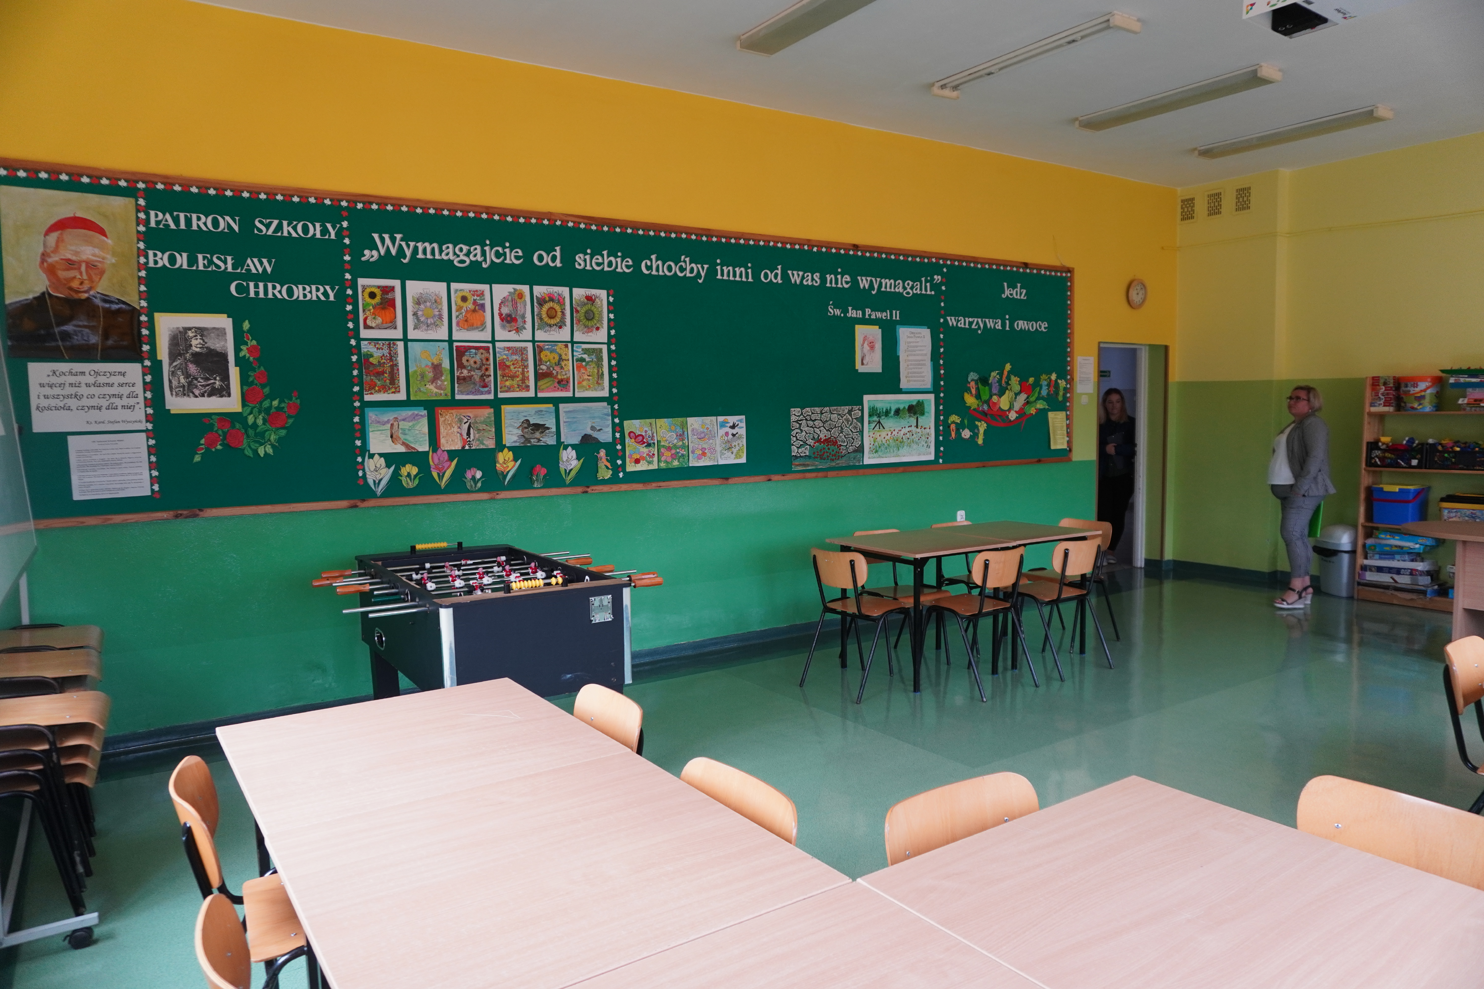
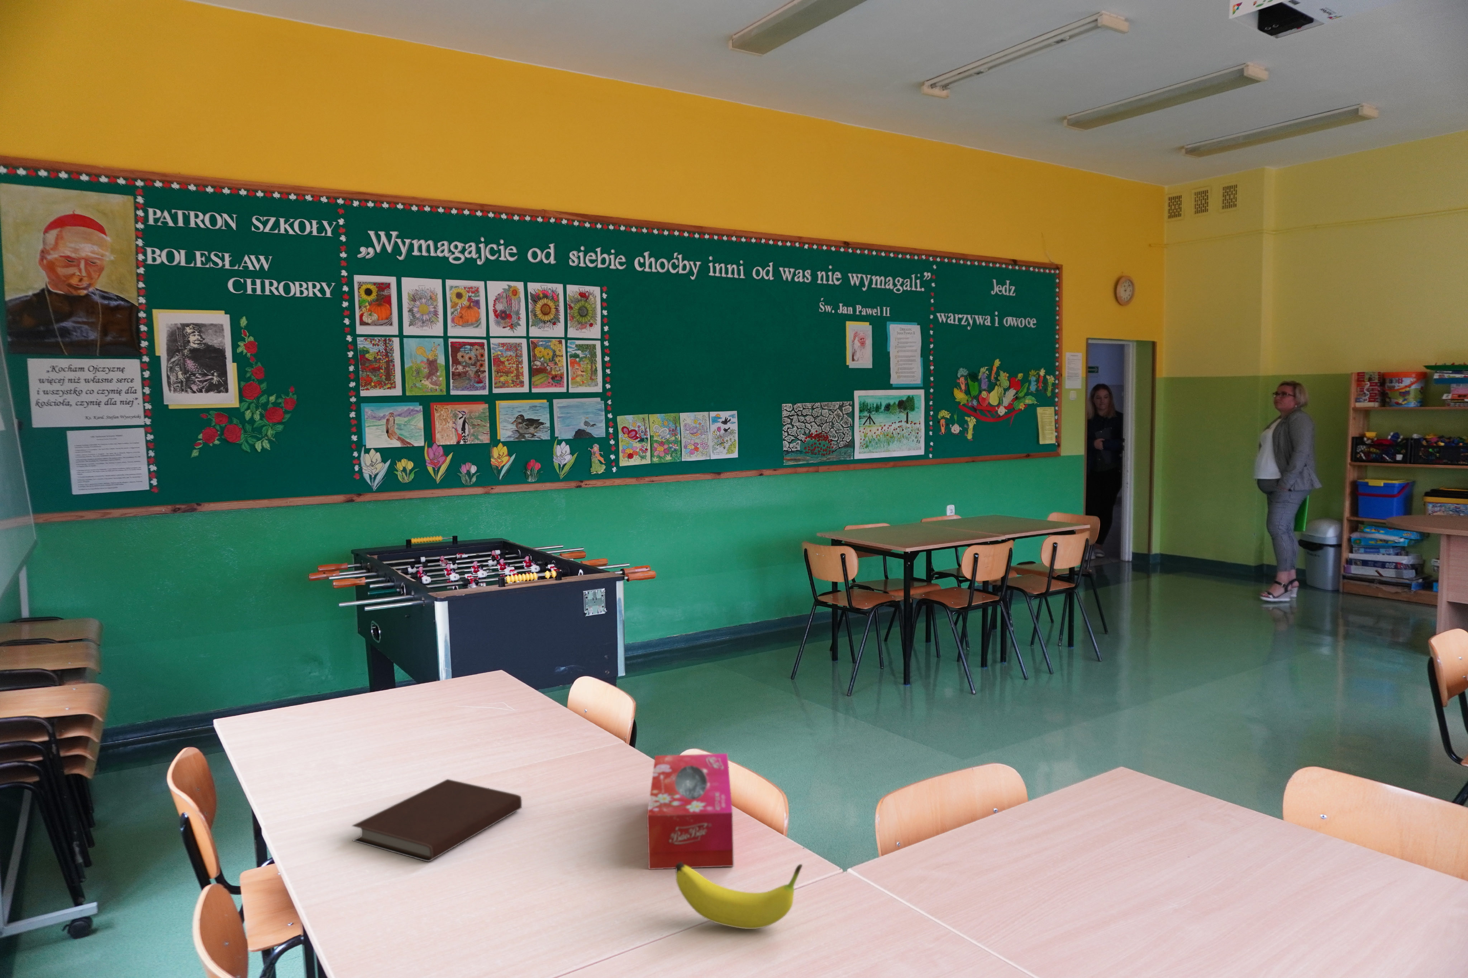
+ notebook [352,778,522,862]
+ fruit [675,862,803,929]
+ tissue box [647,753,734,870]
